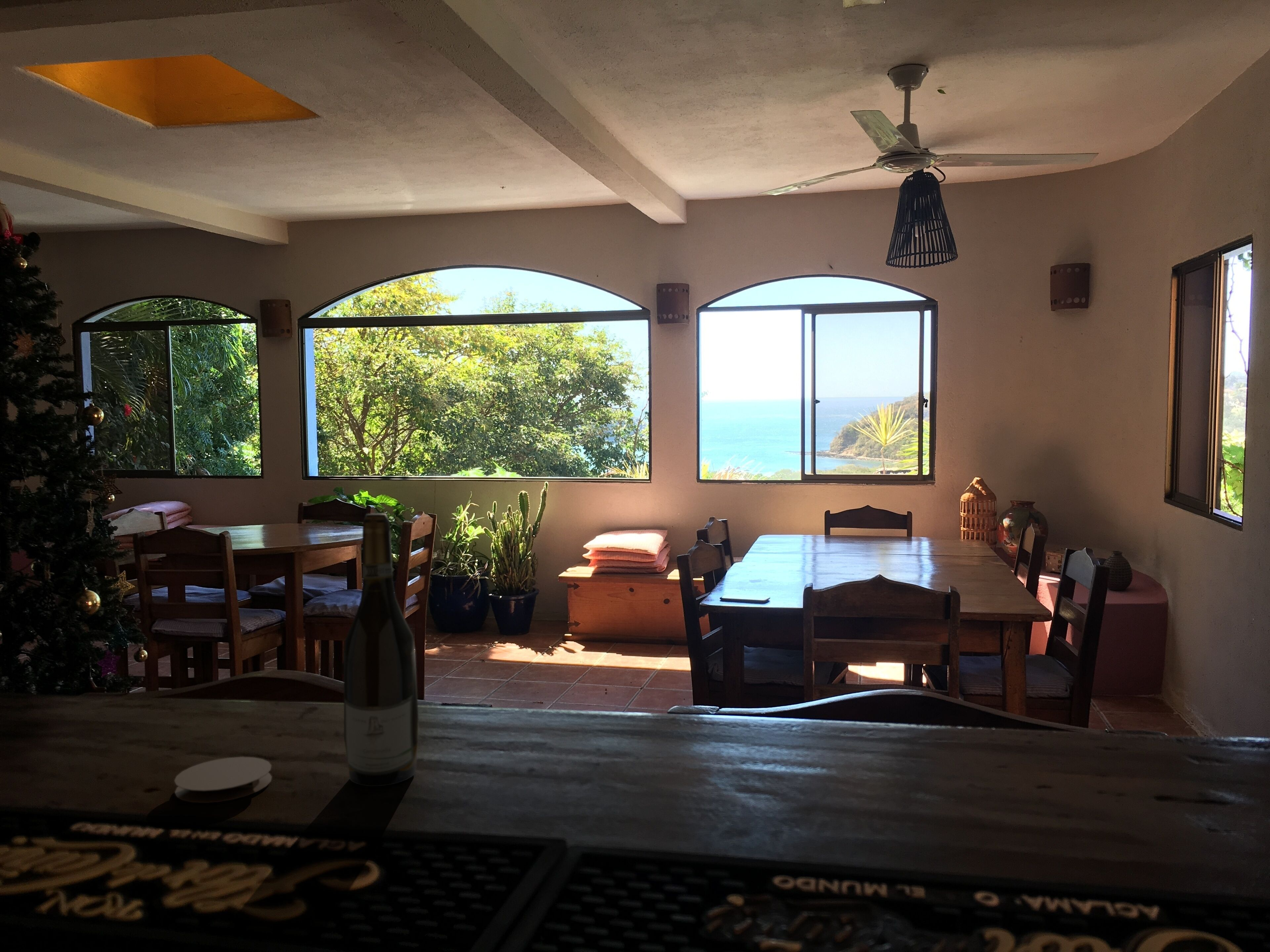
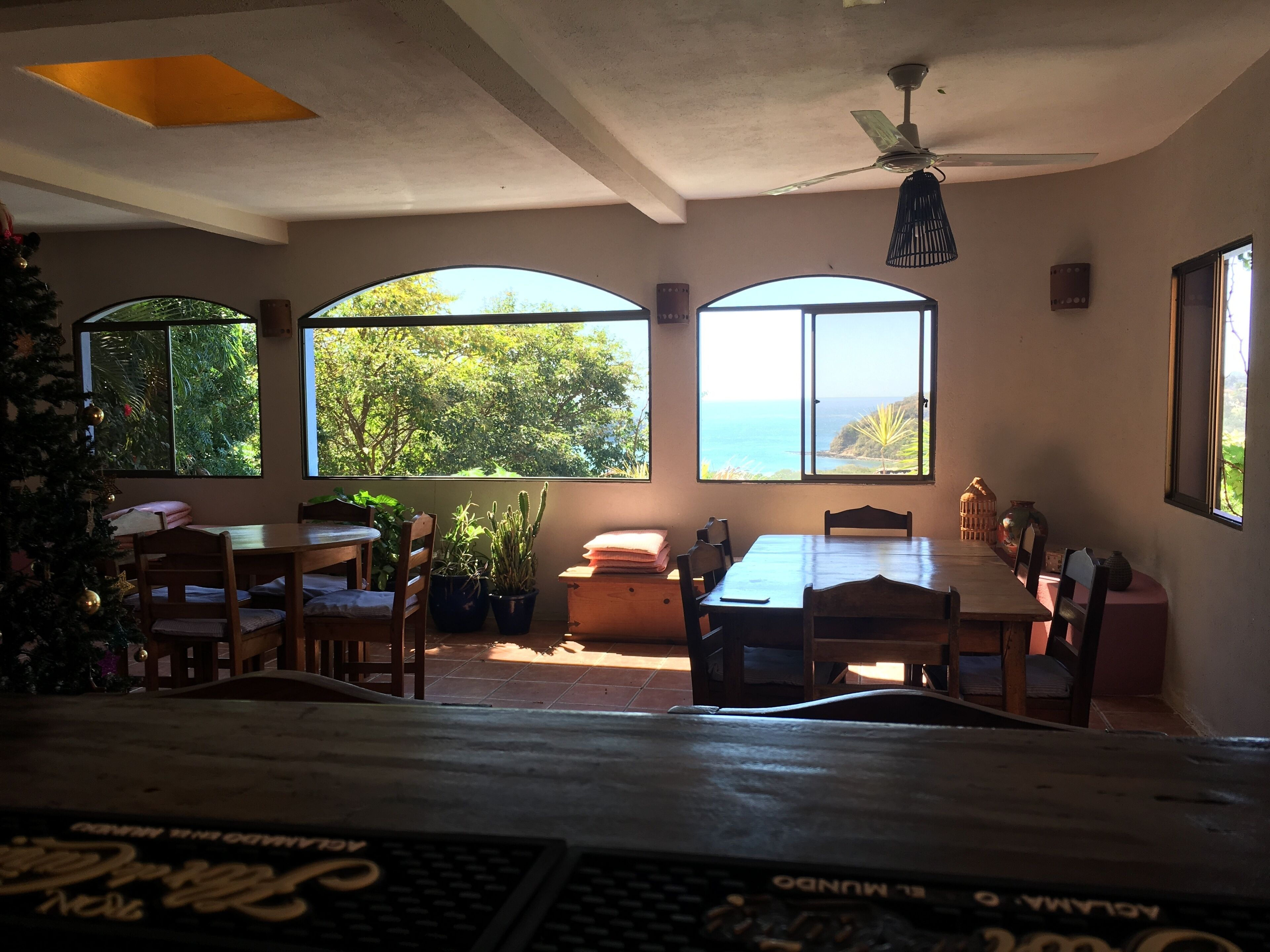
- wine bottle [343,513,419,787]
- coaster [174,756,272,803]
